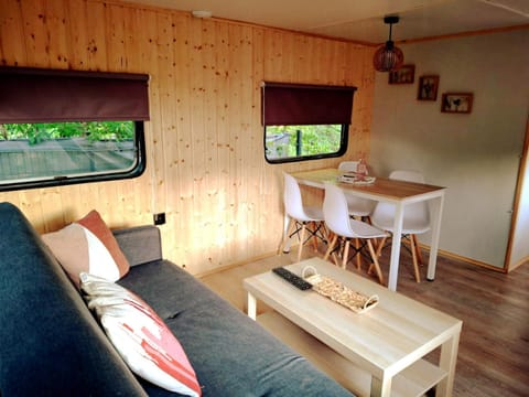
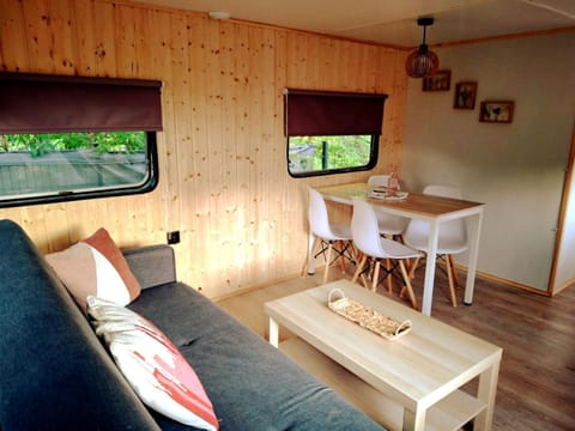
- remote control [271,266,314,291]
